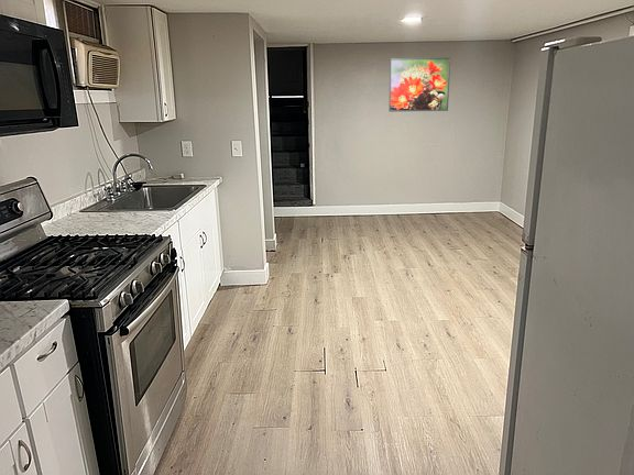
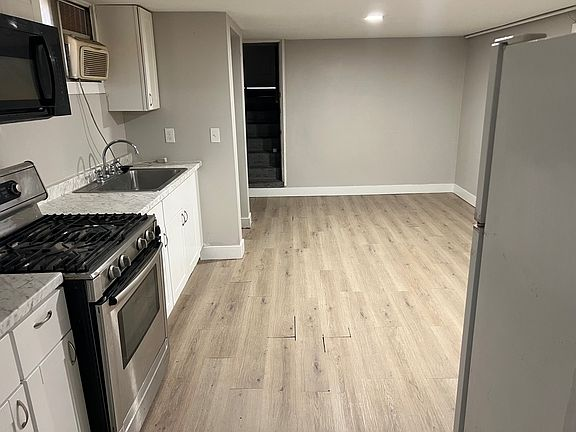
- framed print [389,56,451,113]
